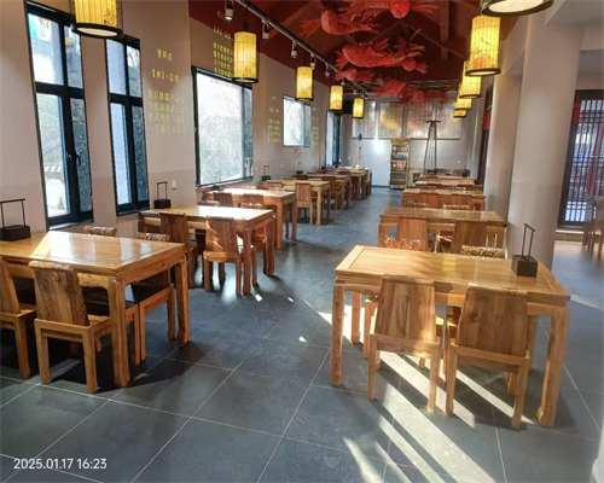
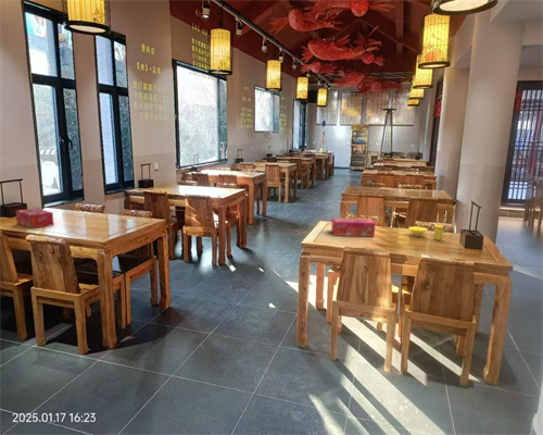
+ tissue box [330,217,377,237]
+ condiment set [407,222,445,241]
+ tissue box [15,208,54,229]
